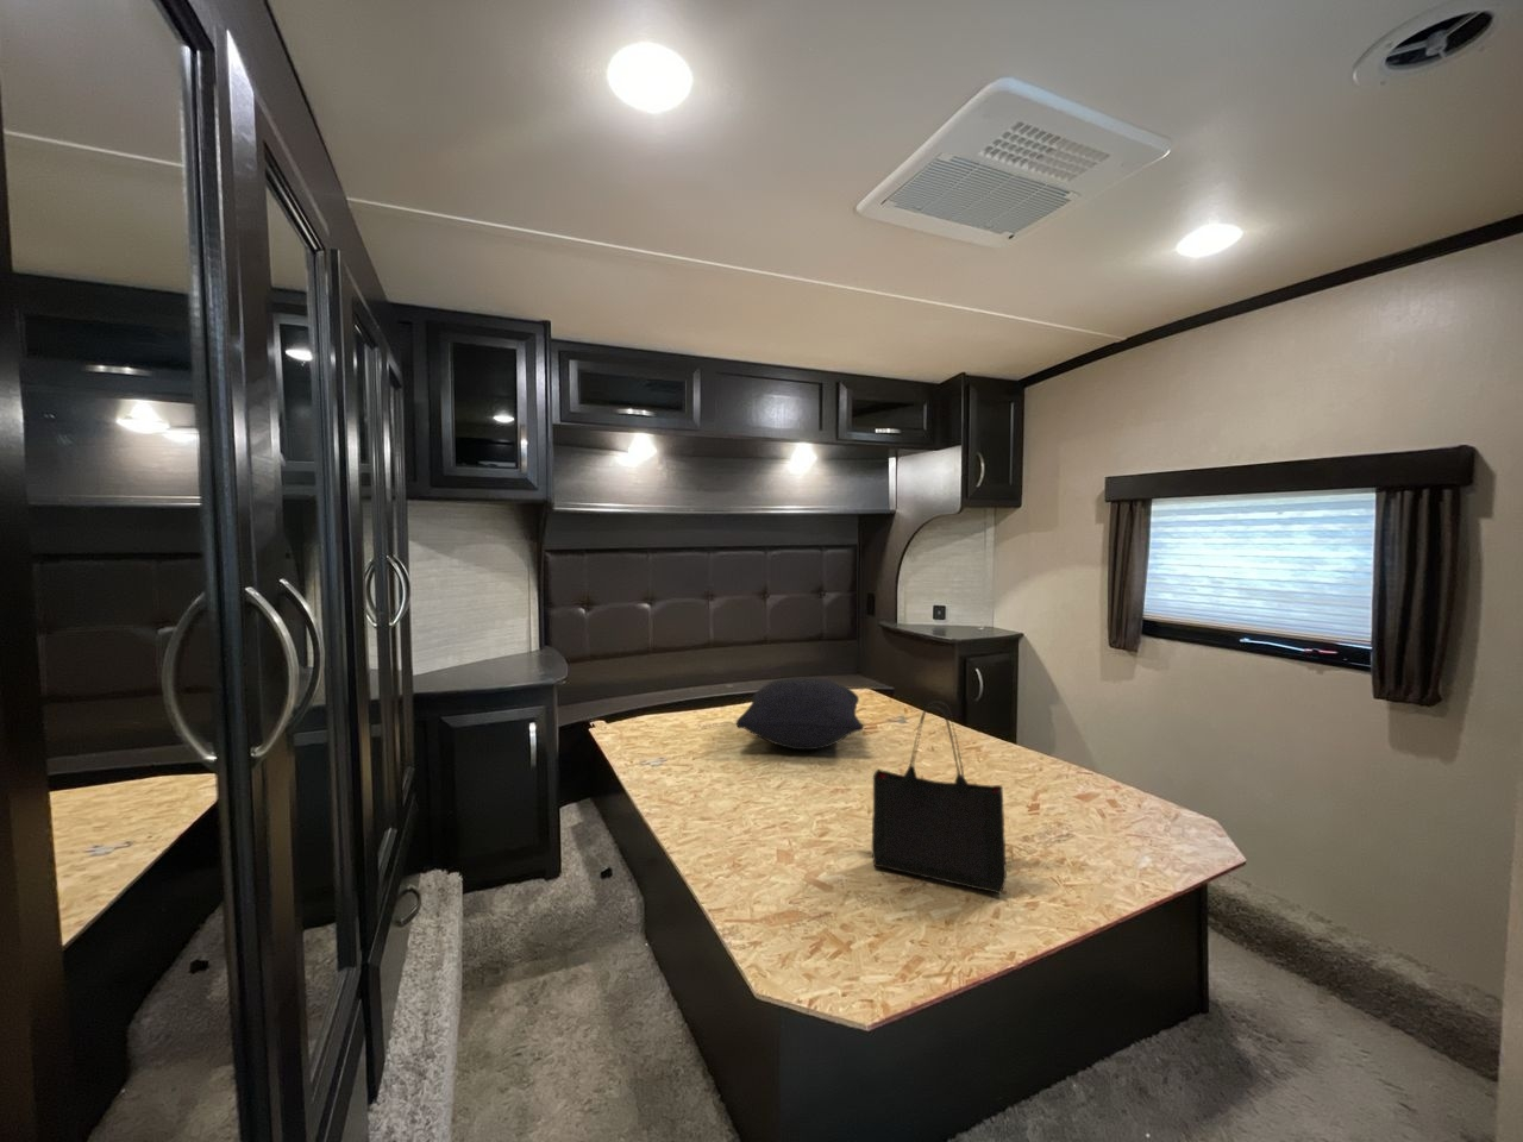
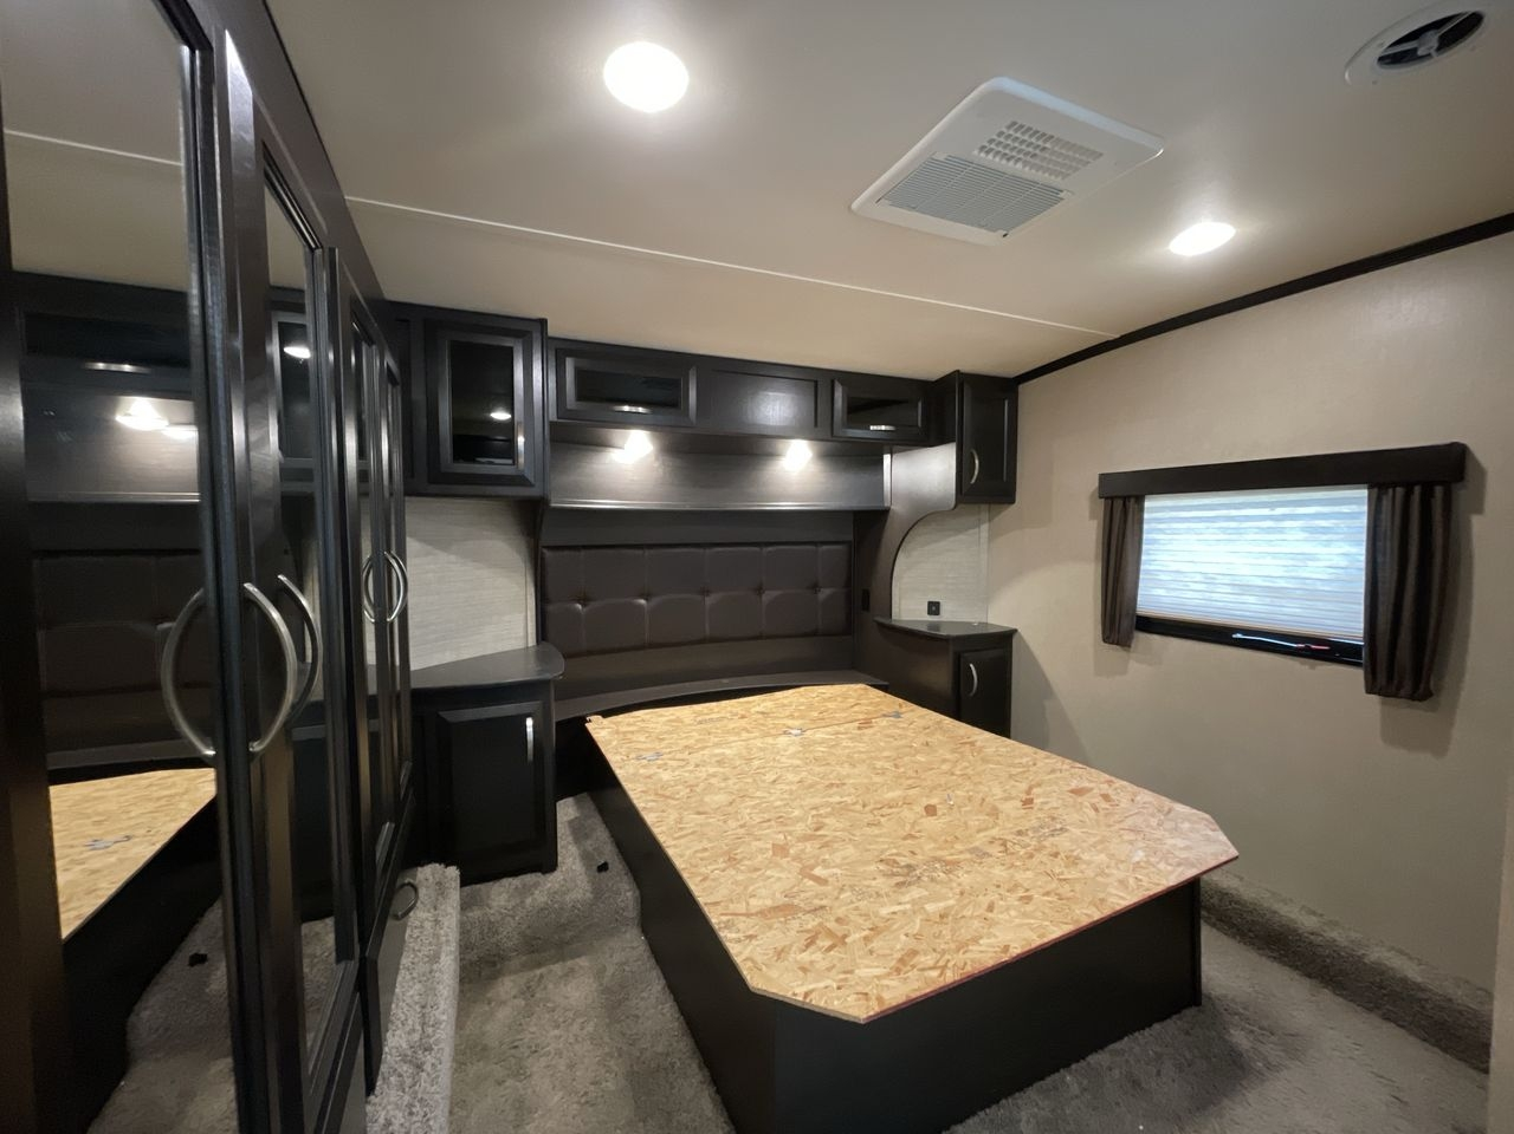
- pillow [735,677,863,751]
- tote bag [871,699,1007,895]
